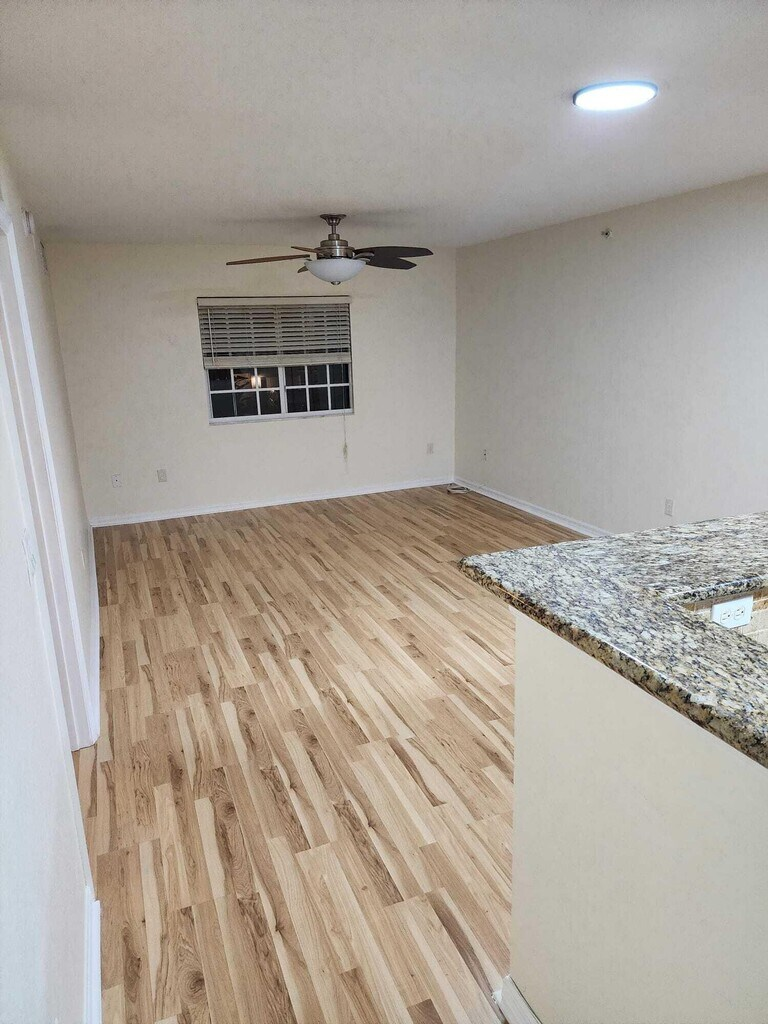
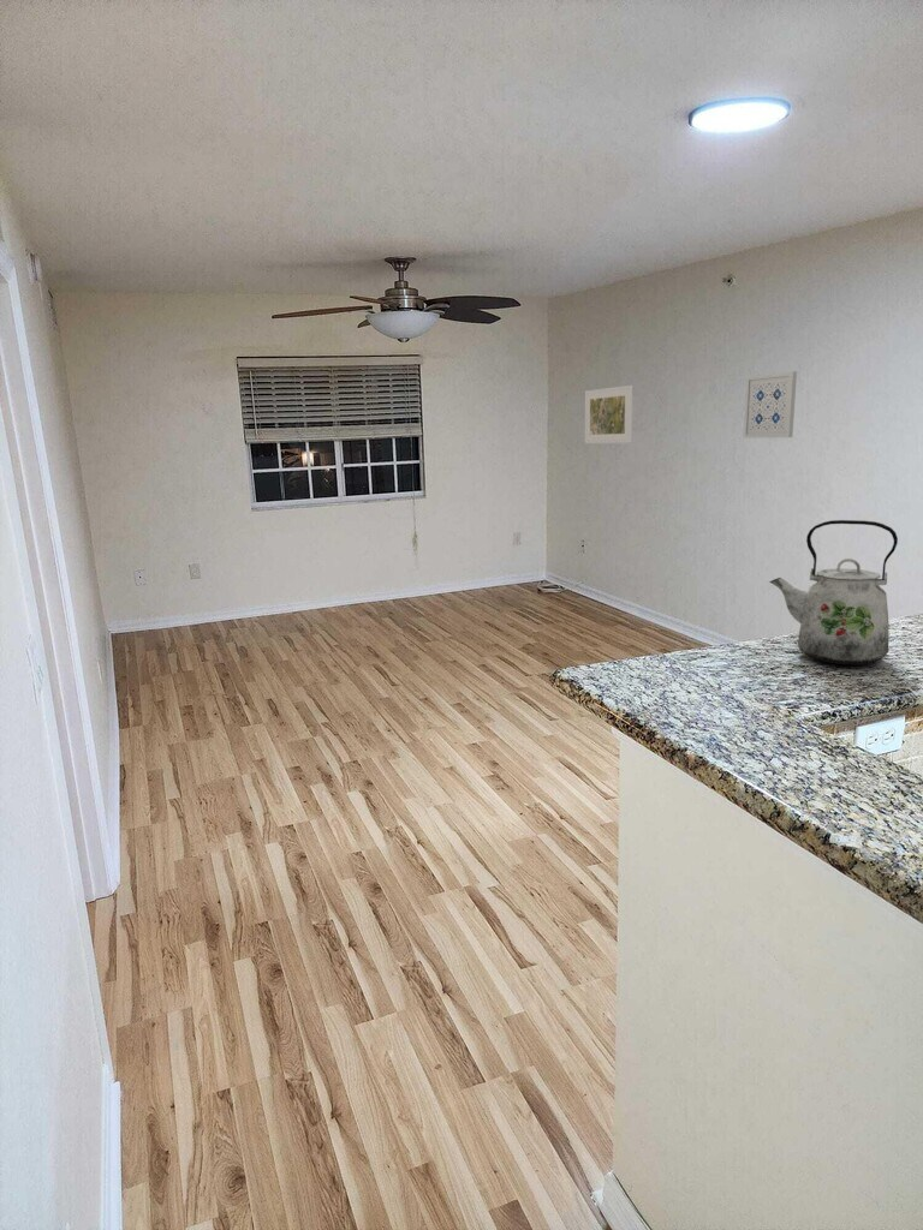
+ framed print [584,384,633,444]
+ kettle [769,519,899,665]
+ wall art [743,370,798,440]
